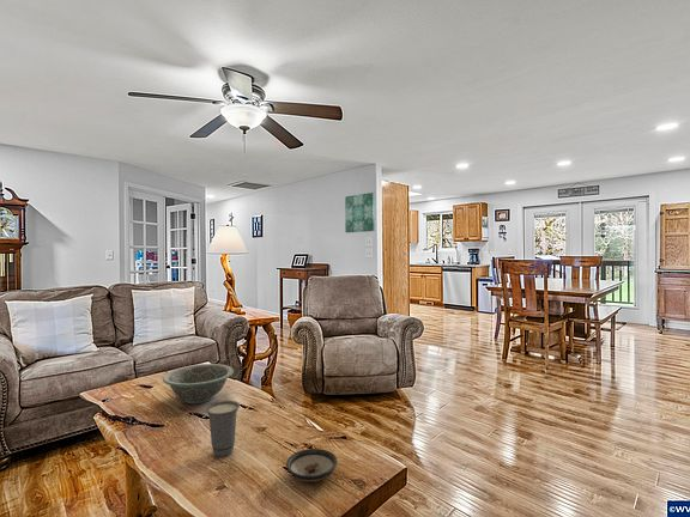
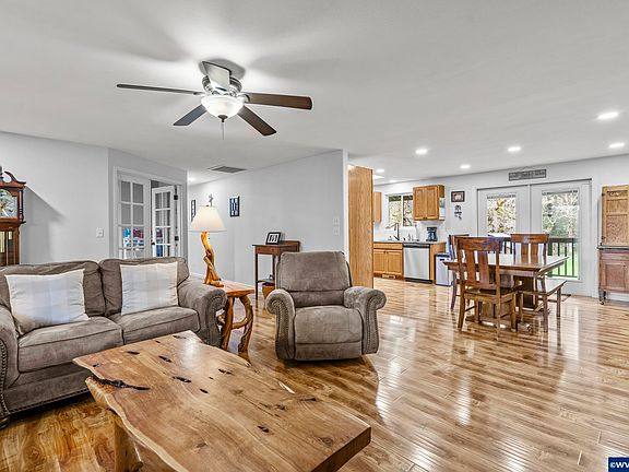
- cup [205,400,241,458]
- decorative bowl [162,363,235,405]
- saucer [285,448,339,482]
- wall art [344,191,376,233]
